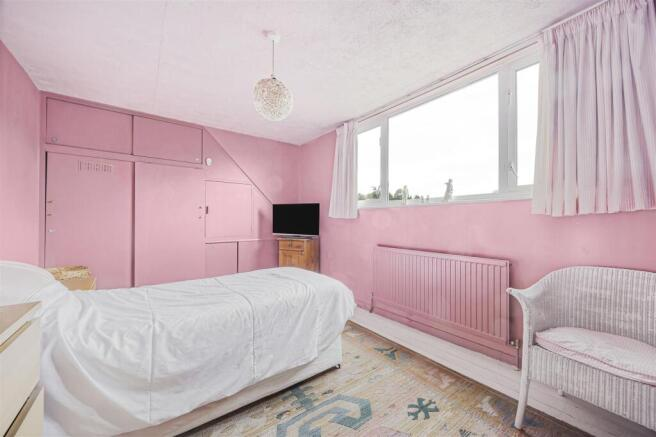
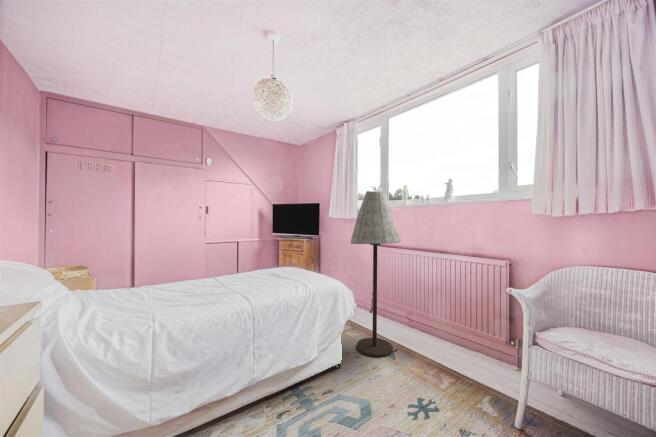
+ floor lamp [349,190,402,358]
